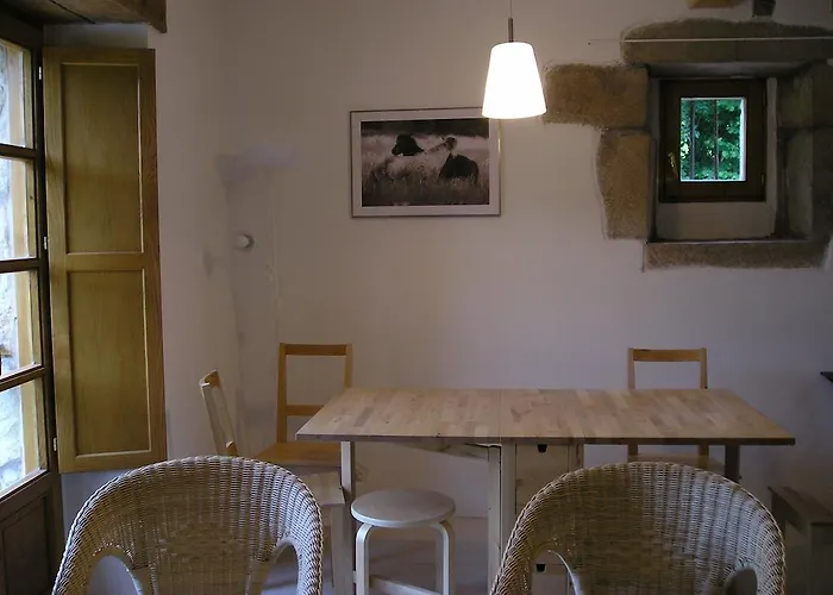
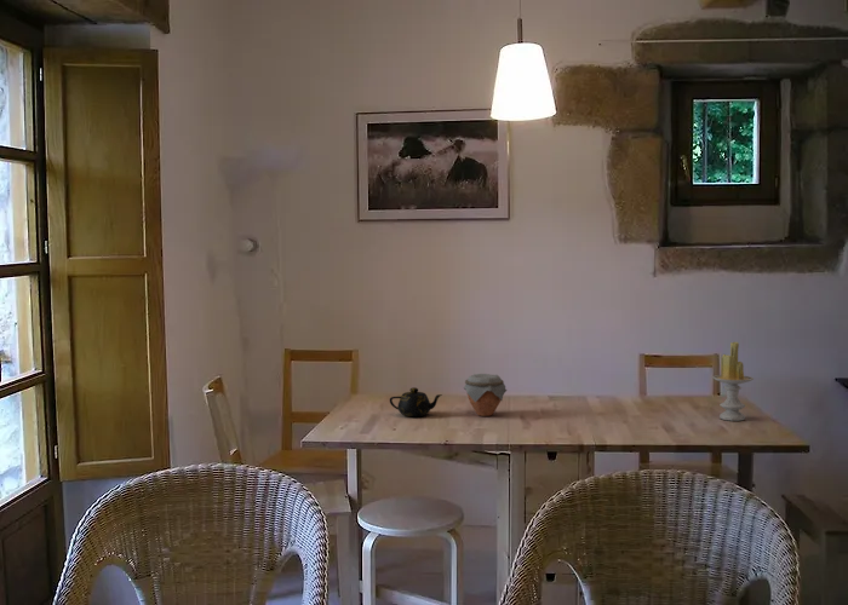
+ jar [463,373,509,417]
+ candle [711,341,755,422]
+ teapot [389,386,443,417]
